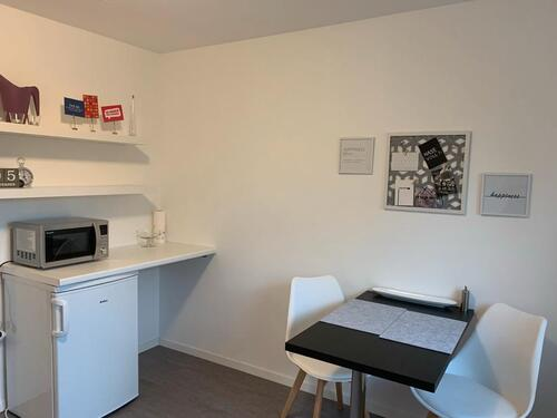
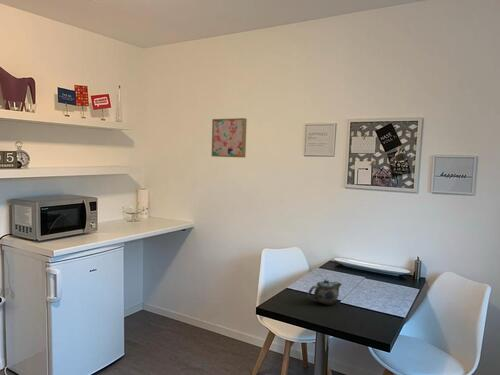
+ wall art [211,117,248,159]
+ chinaware [307,278,343,306]
